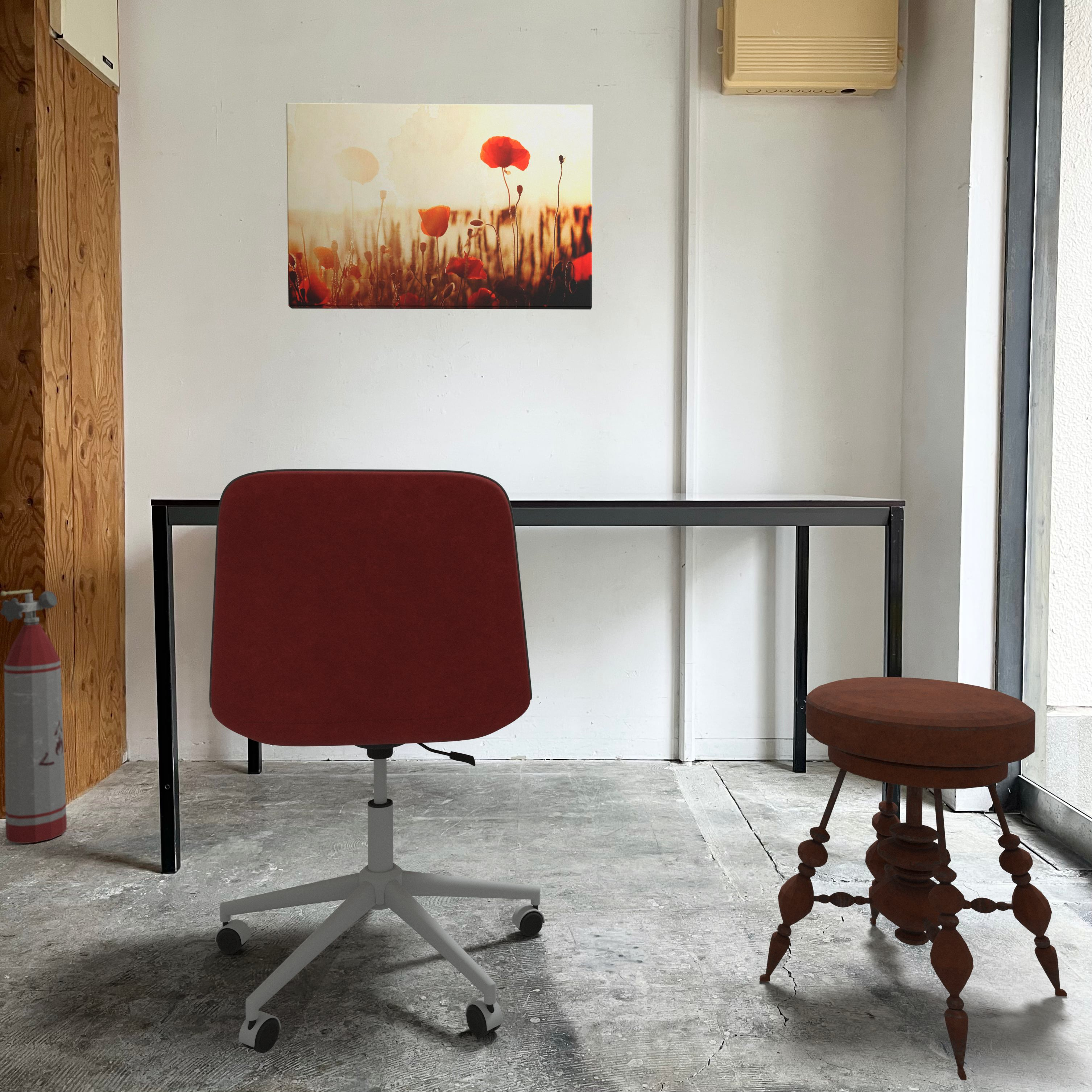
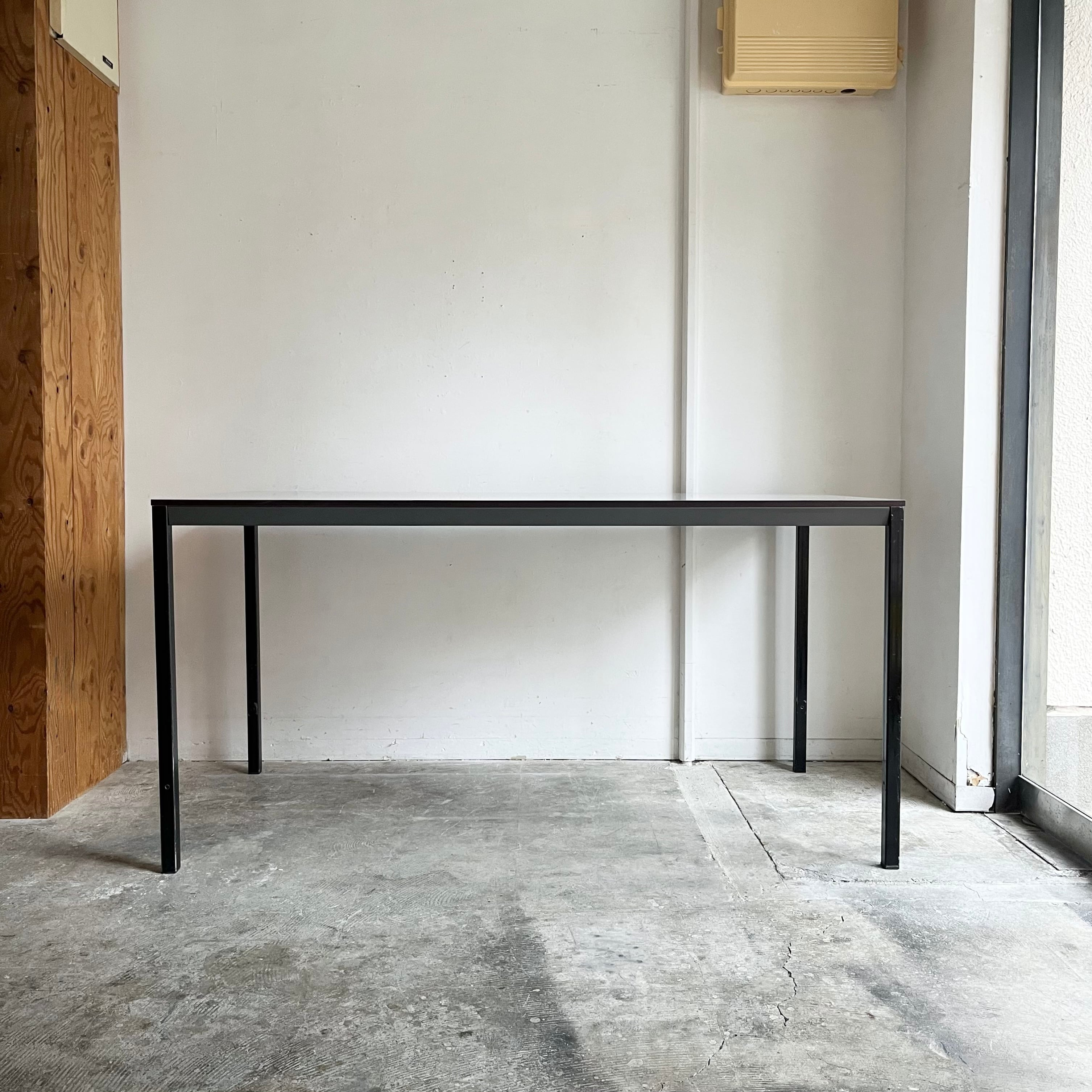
- wall art [286,103,593,310]
- office chair [209,469,545,1053]
- fire extinguisher [0,589,67,844]
- stool [759,677,1067,1080]
